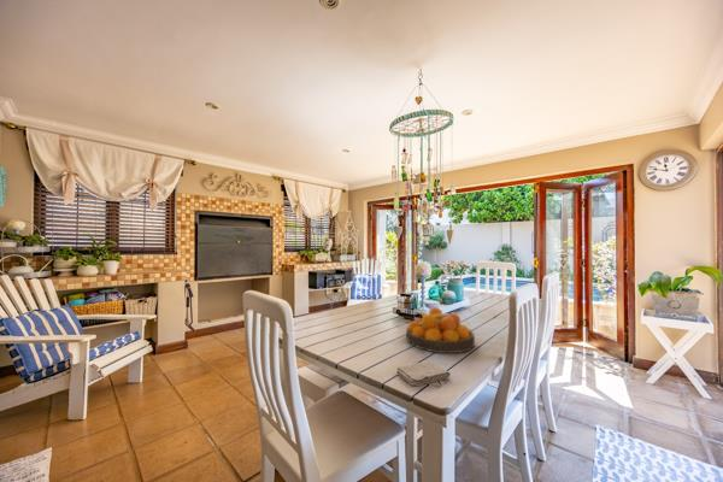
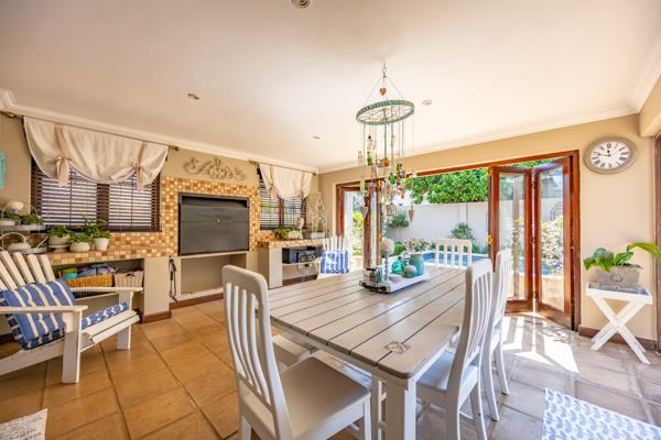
- washcloth [395,360,452,387]
- fruit bowl [405,306,476,354]
